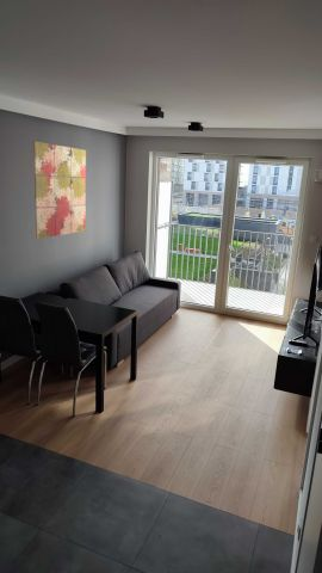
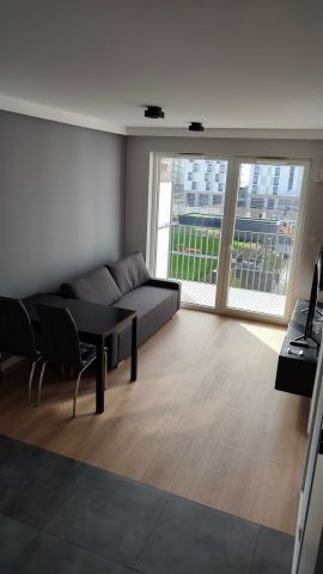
- wall art [32,140,87,240]
